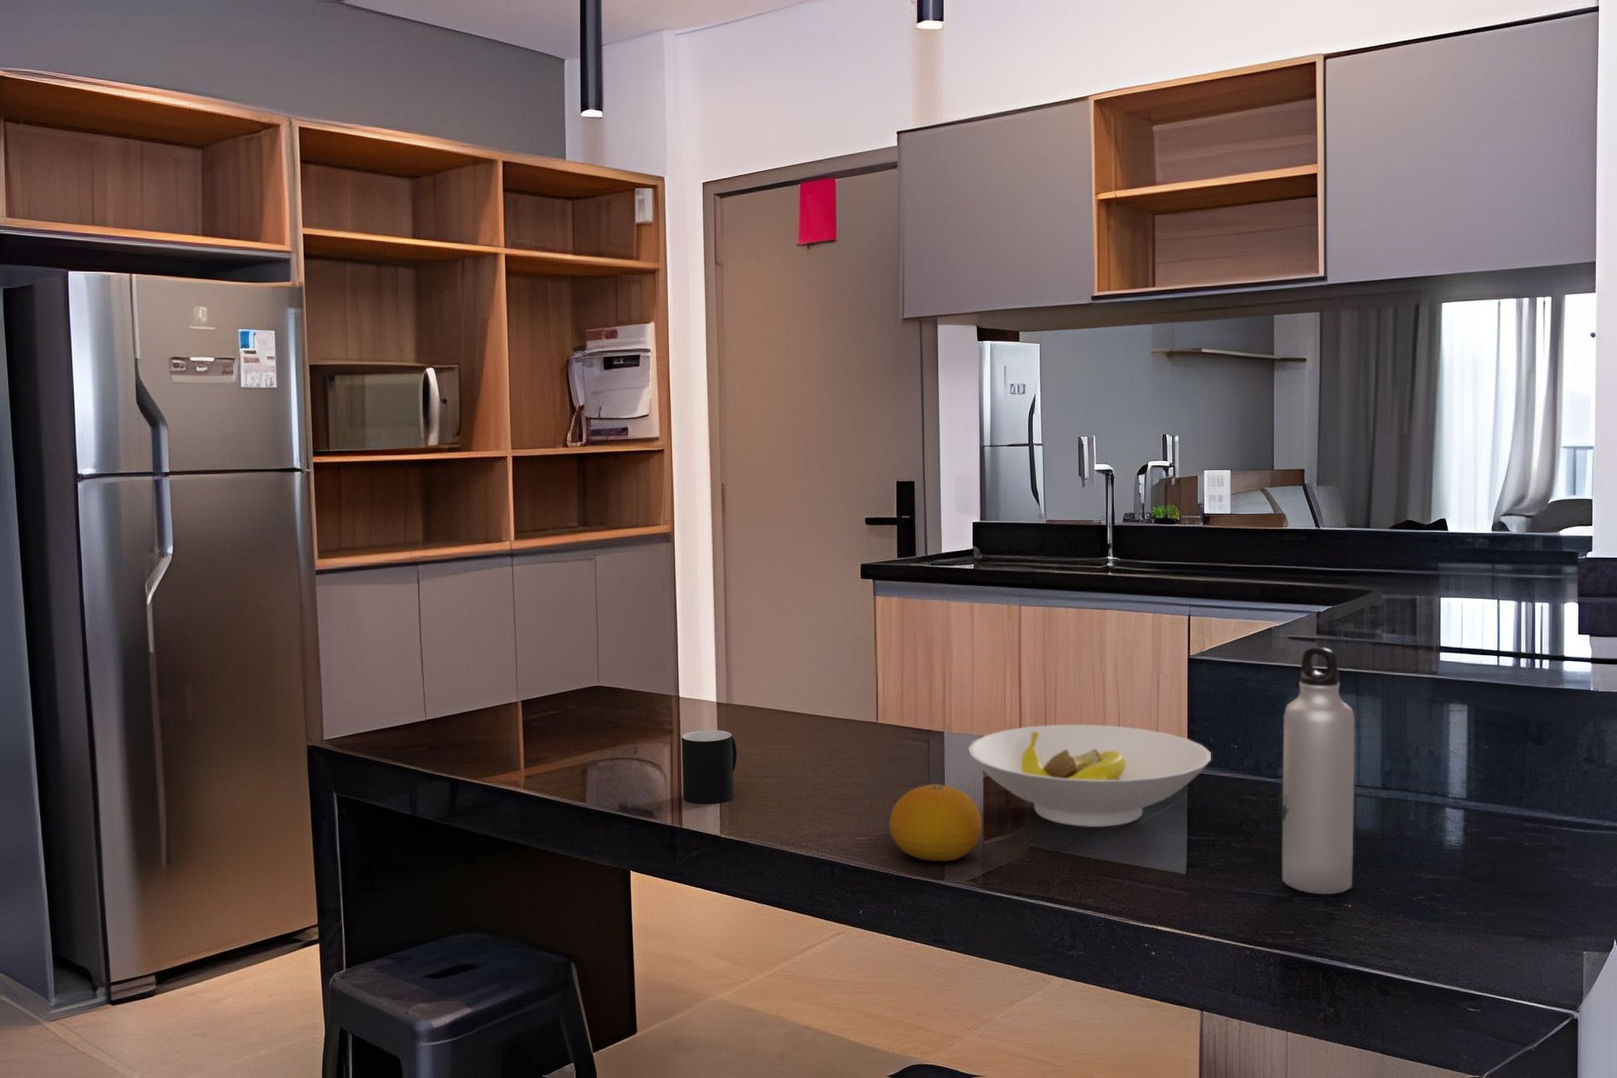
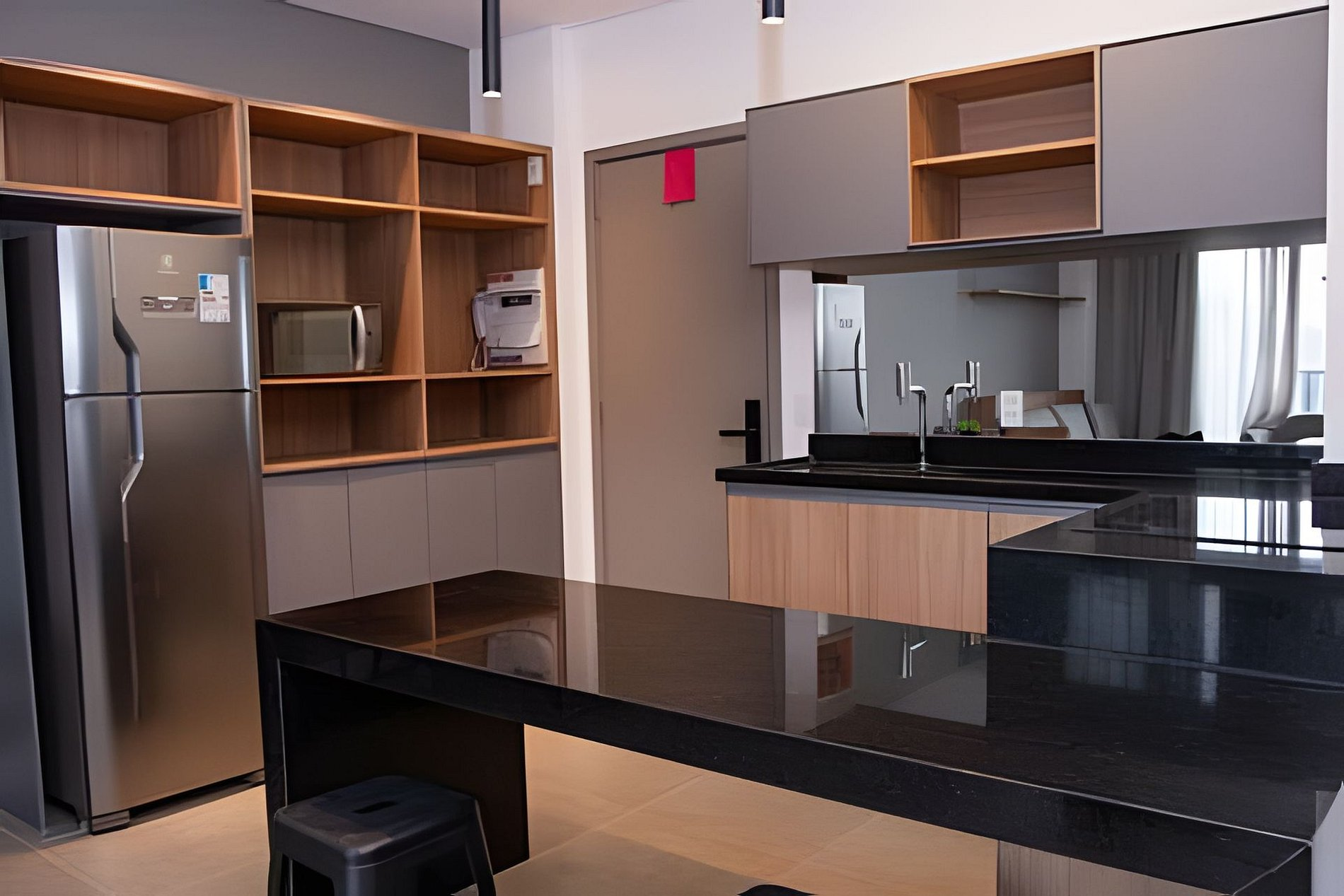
- fruit [888,783,983,861]
- bowl [967,724,1212,828]
- water bottle [1281,646,1355,895]
- cup [681,729,738,805]
